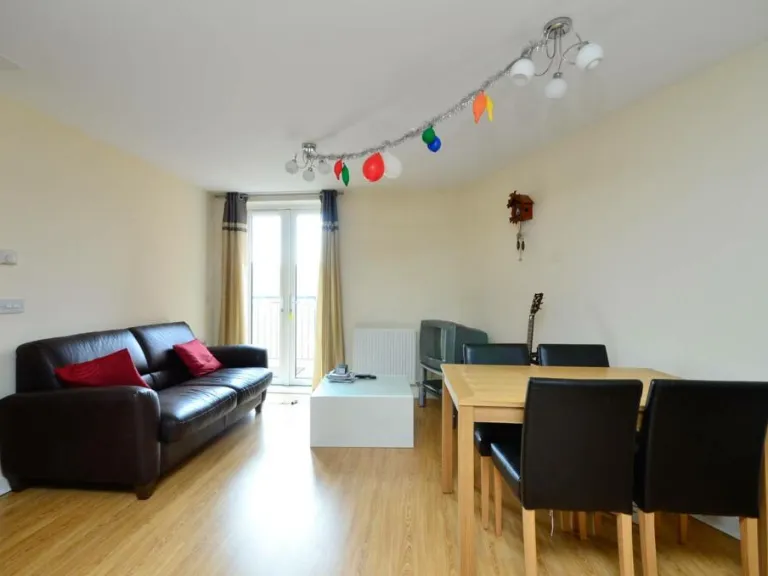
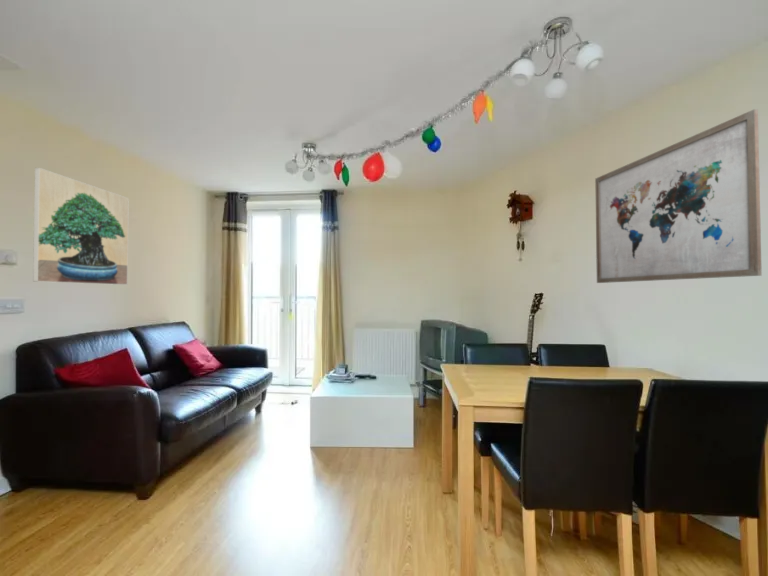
+ wall art [594,108,763,284]
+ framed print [32,167,130,286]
